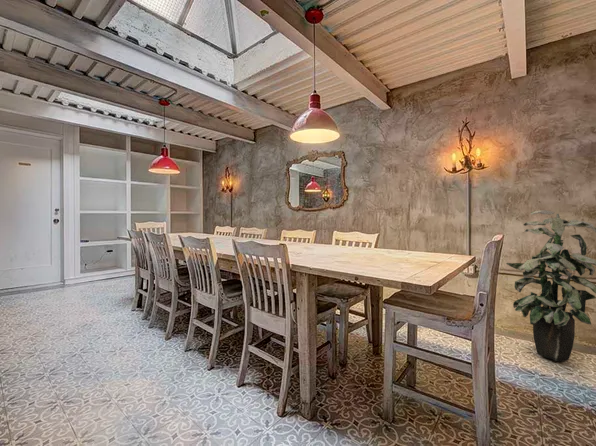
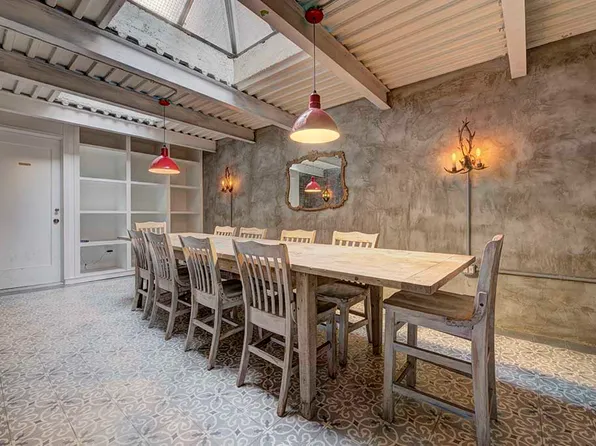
- indoor plant [505,209,596,362]
